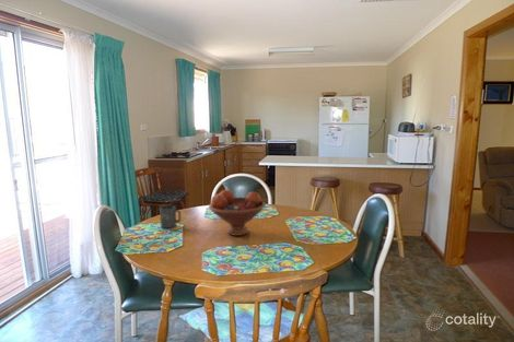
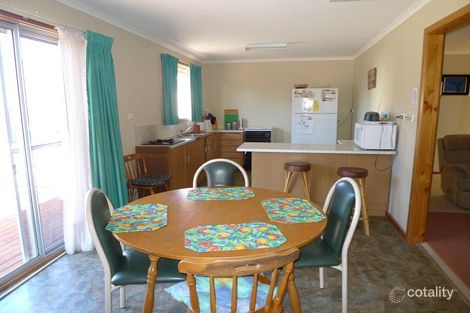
- fruit bowl [208,188,267,237]
- mug [159,204,182,229]
